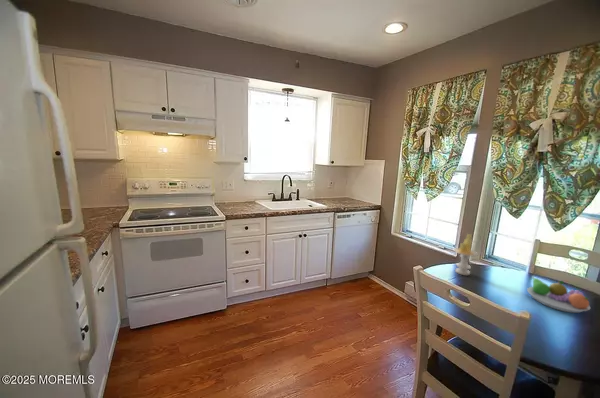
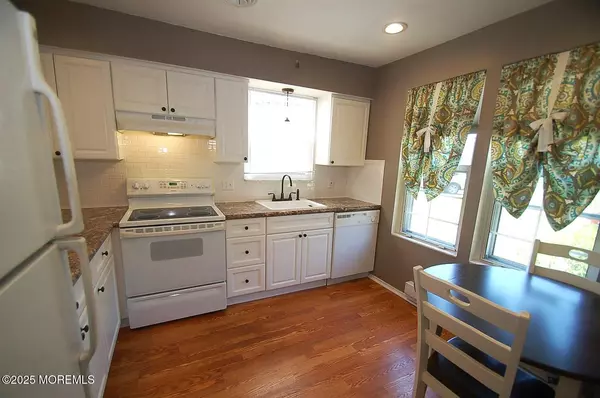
- candle [453,233,479,276]
- fruit bowl [526,276,592,314]
